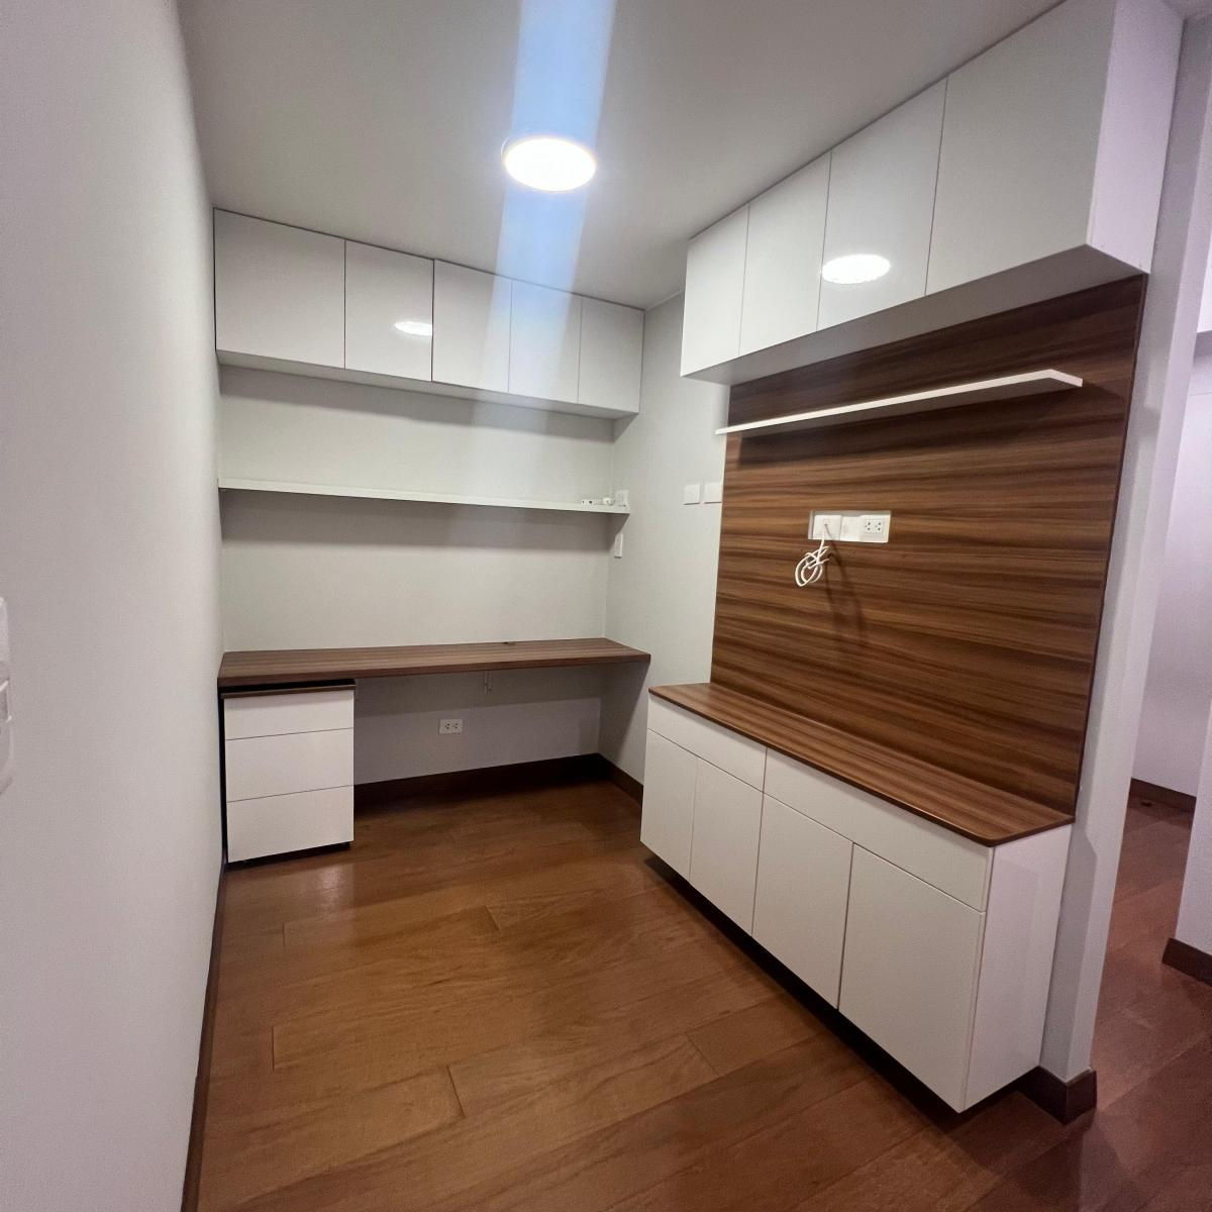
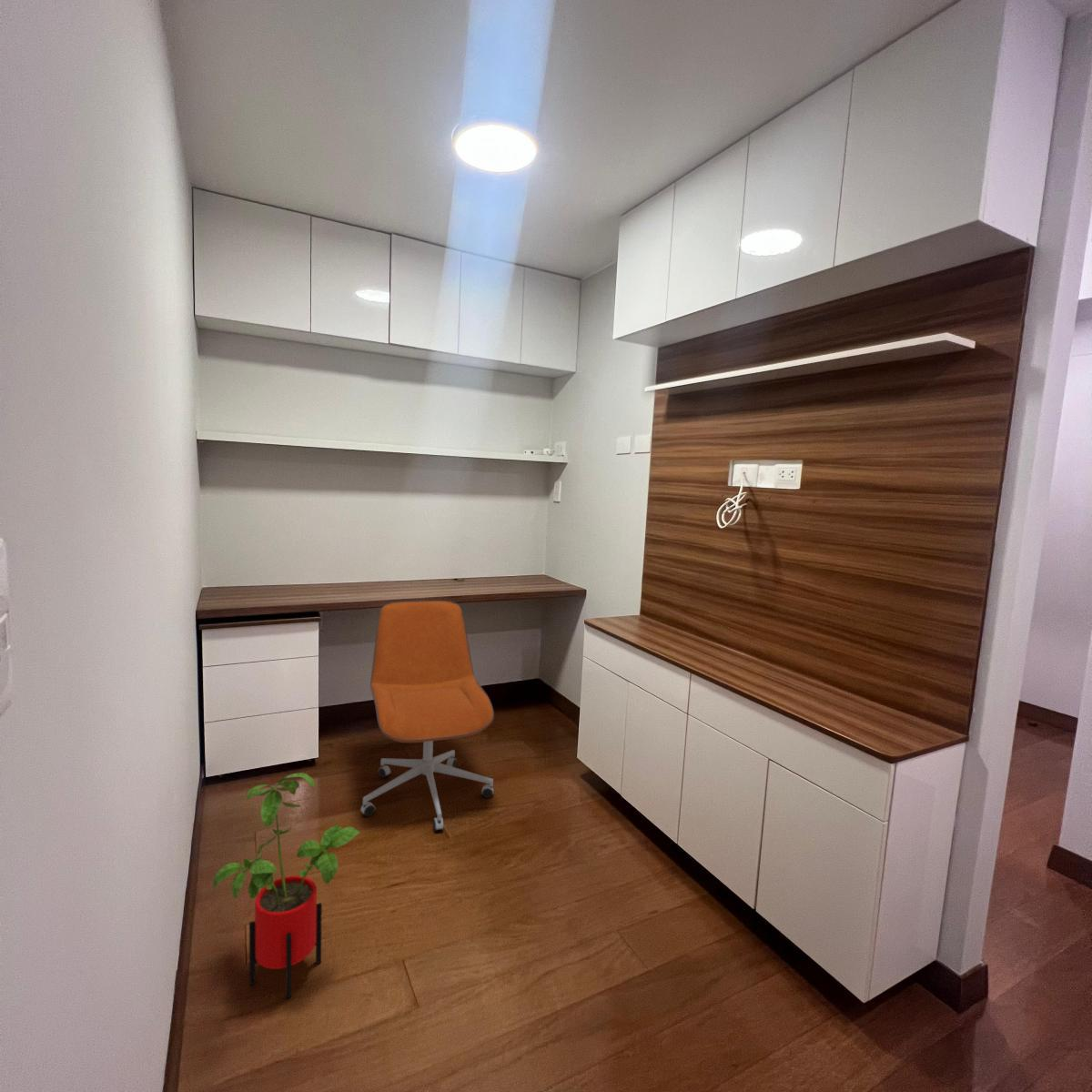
+ office chair [359,600,495,832]
+ house plant [212,772,360,1000]
